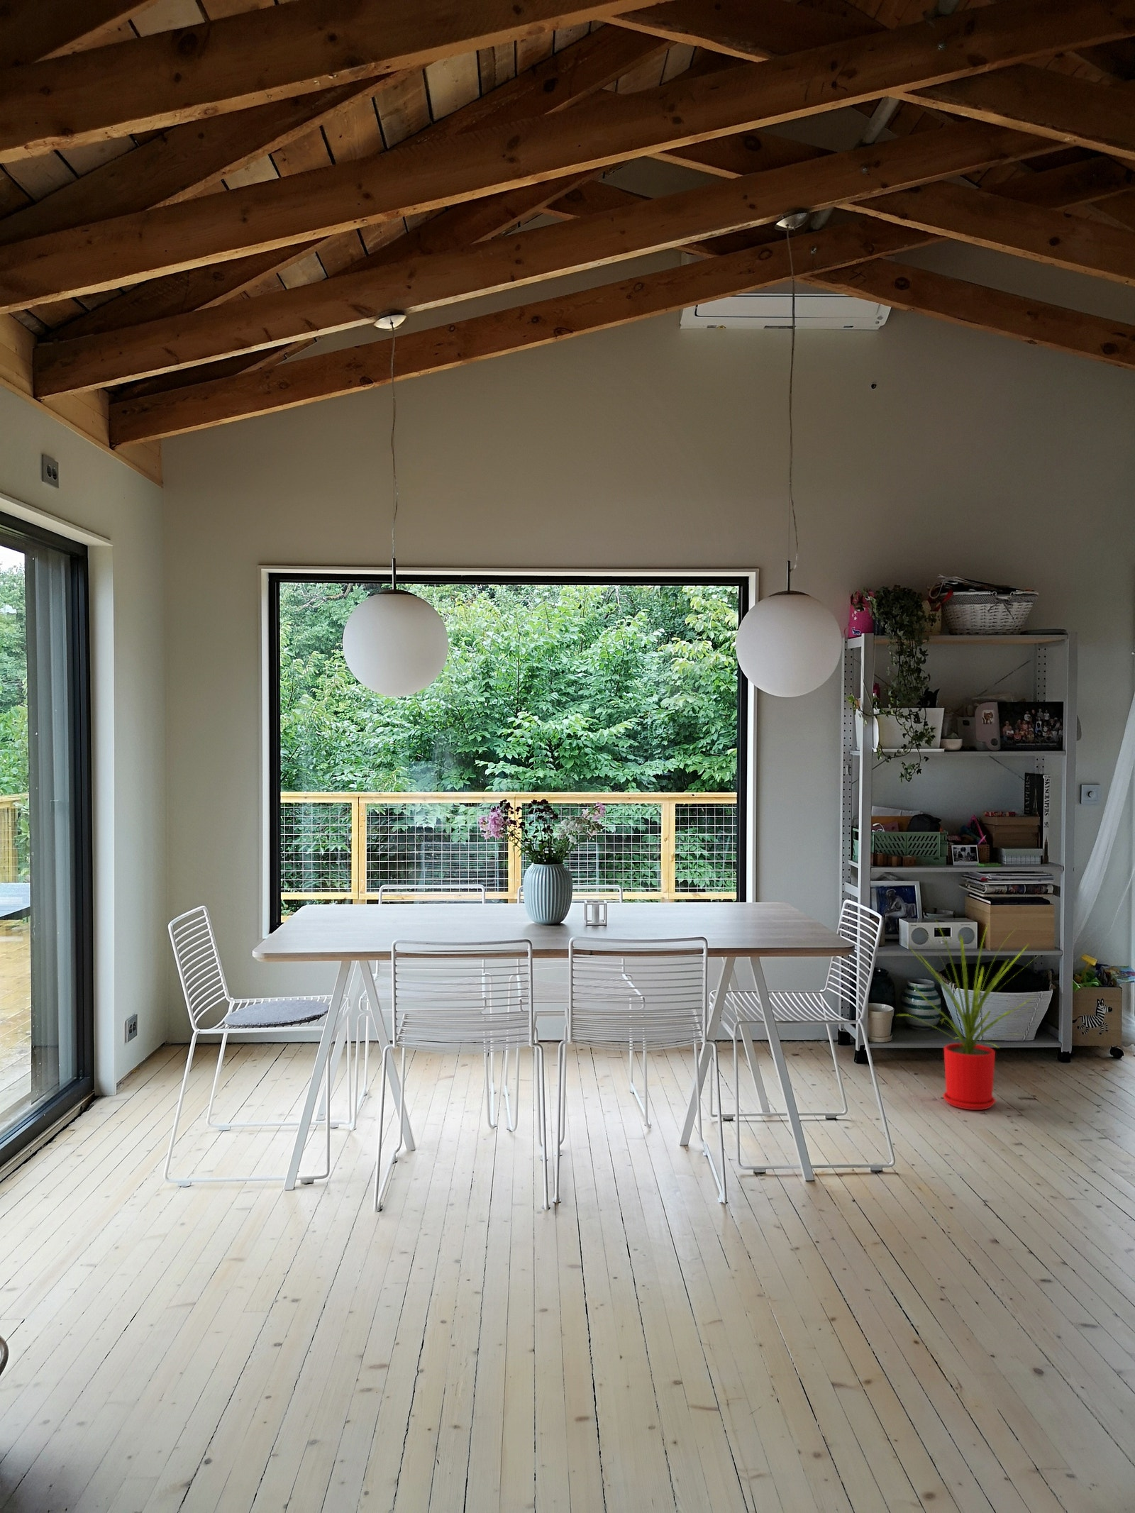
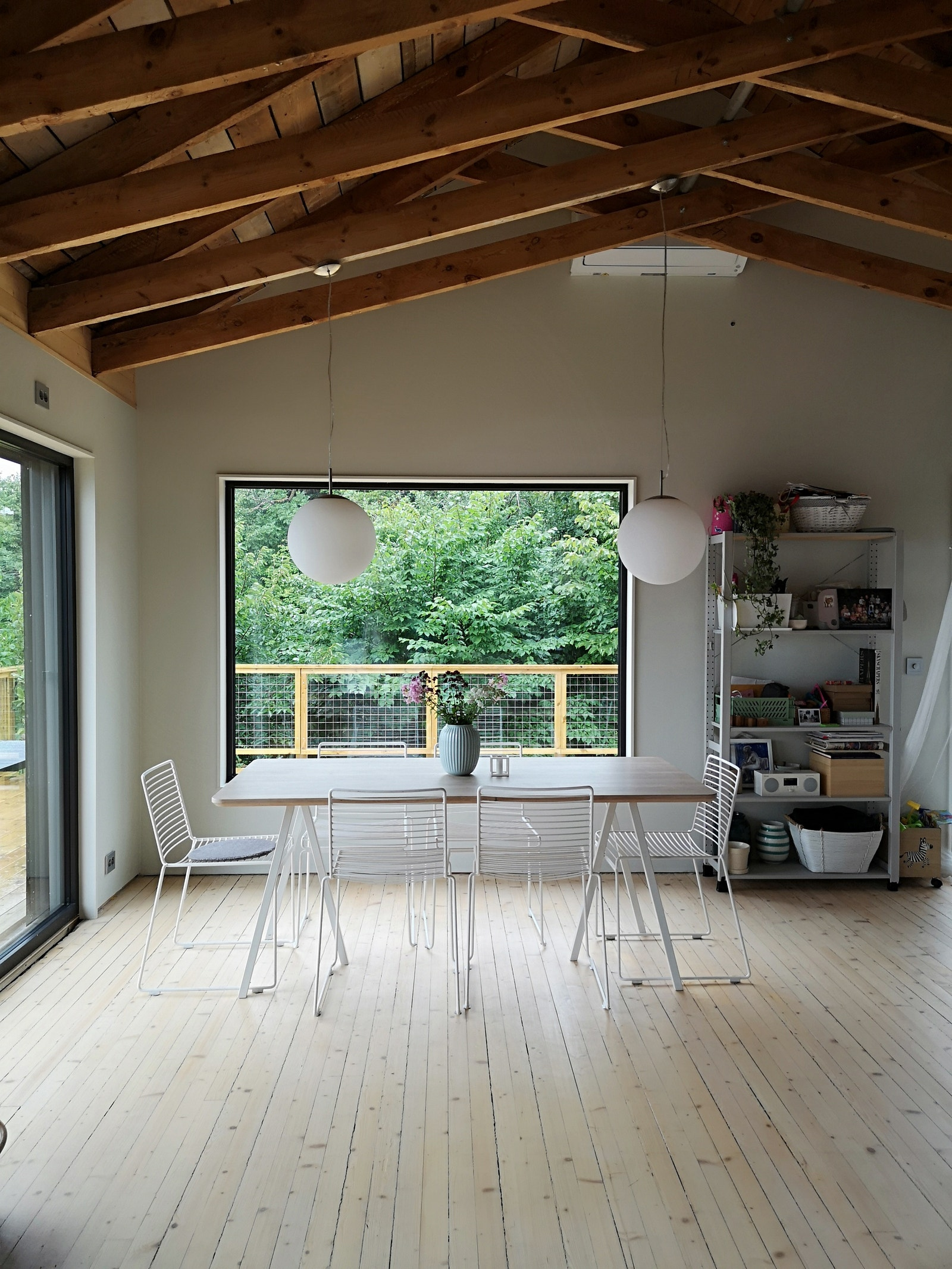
- house plant [895,918,1041,1111]
